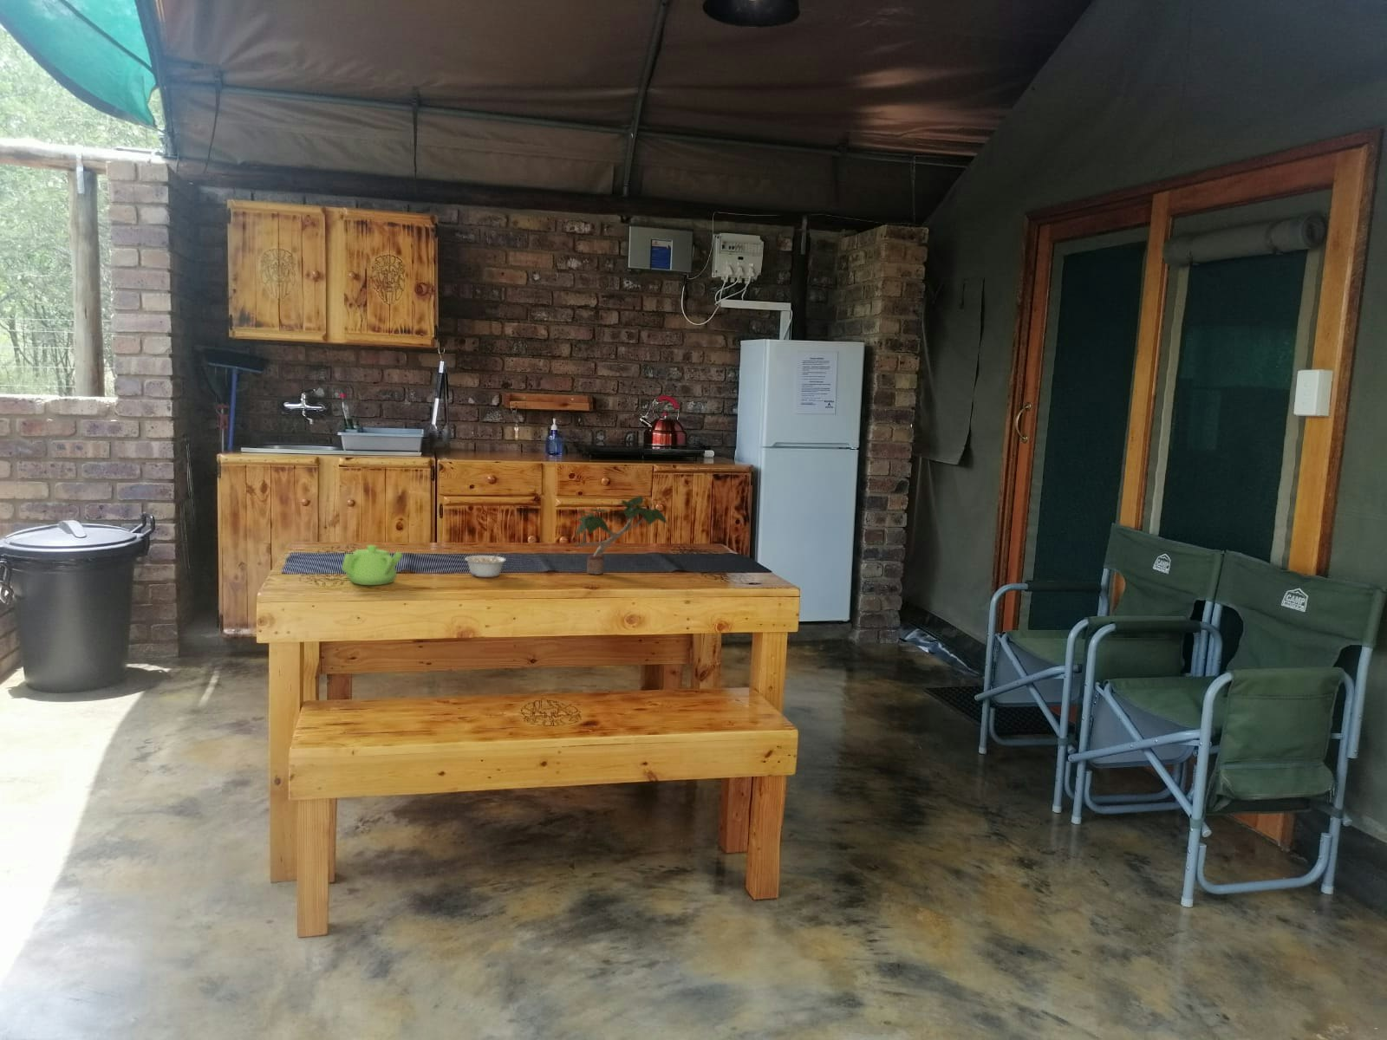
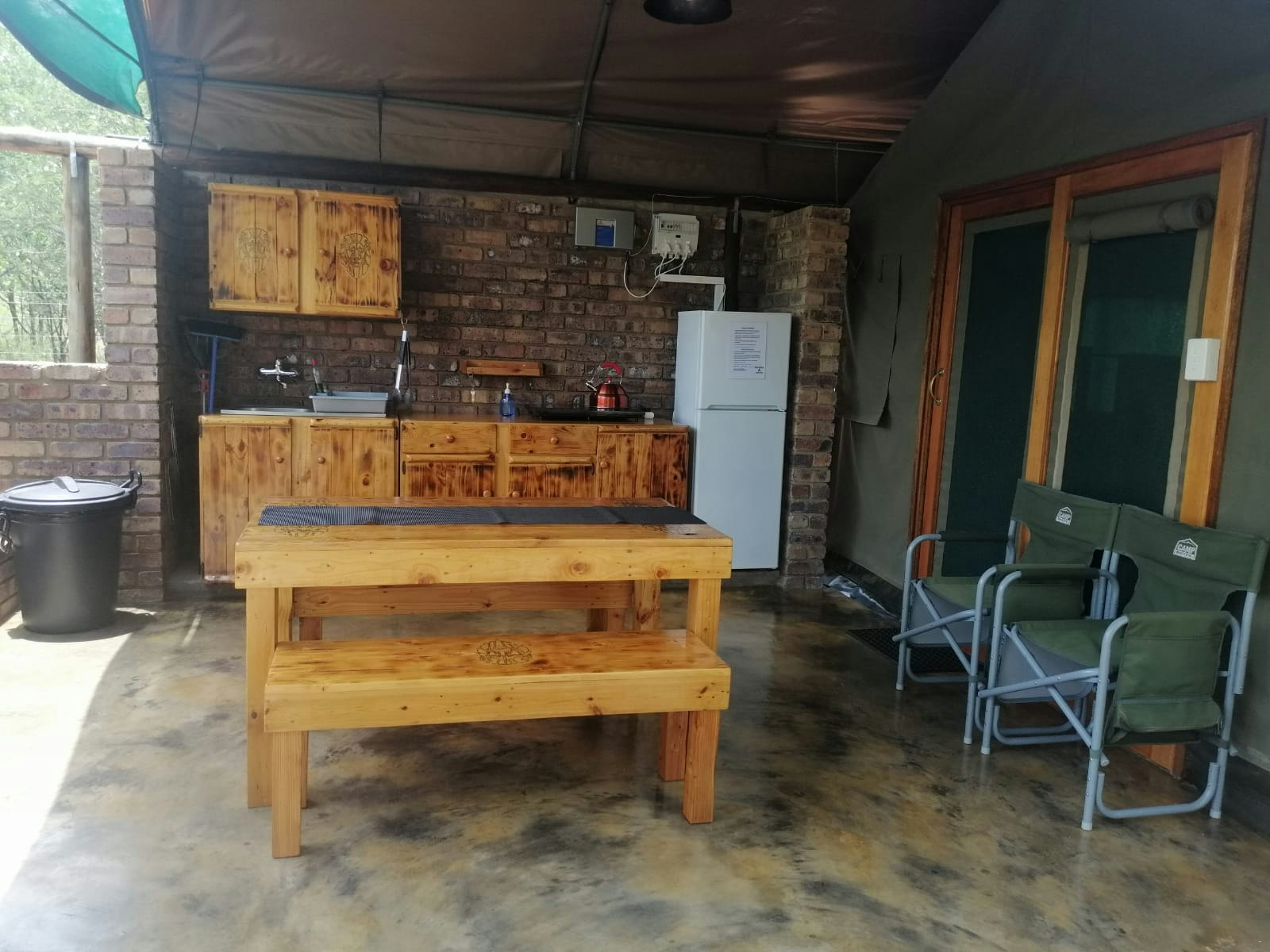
- legume [464,552,507,578]
- teapot [341,544,404,586]
- potted plant [570,495,668,575]
